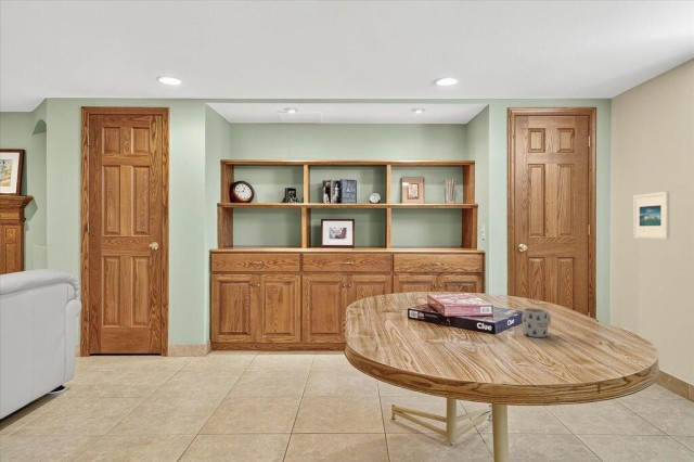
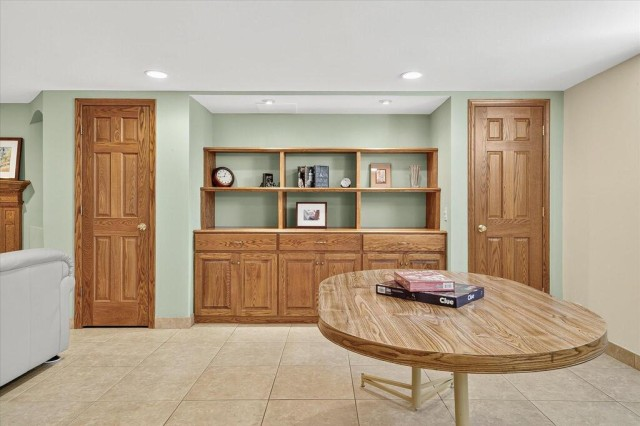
- mug [522,307,552,338]
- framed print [632,191,670,240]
